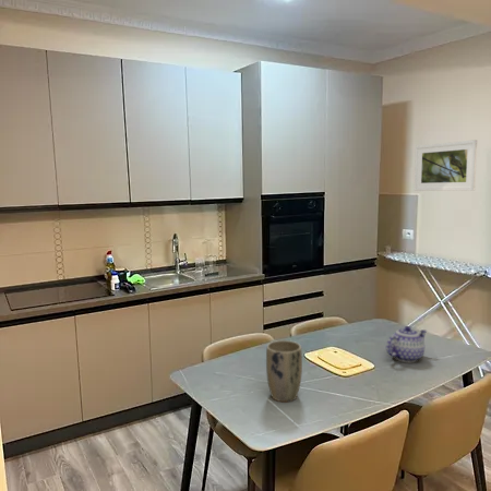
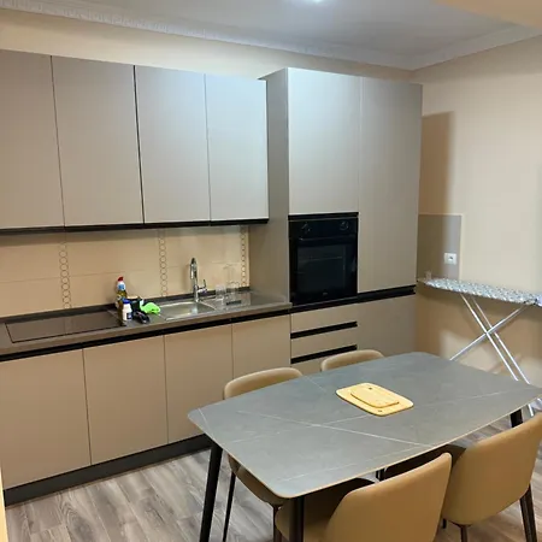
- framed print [414,139,478,192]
- plant pot [265,339,303,403]
- teapot [385,325,428,363]
